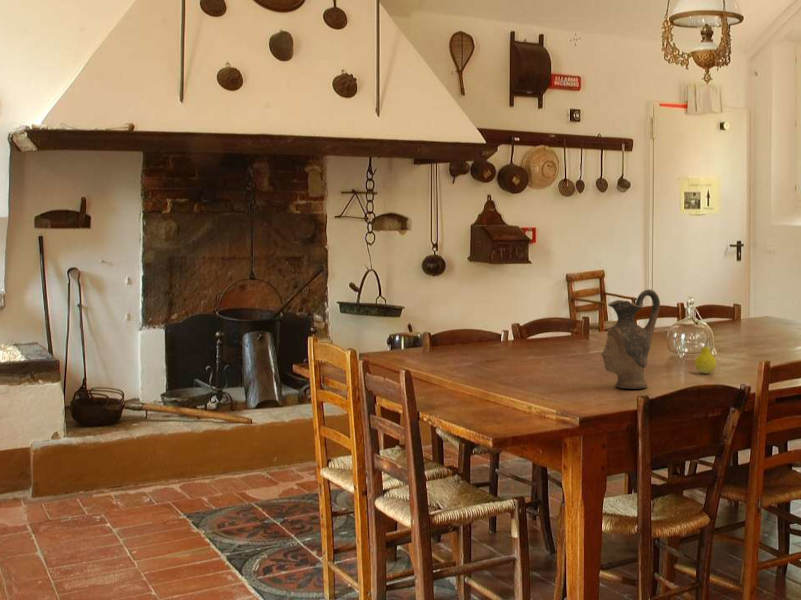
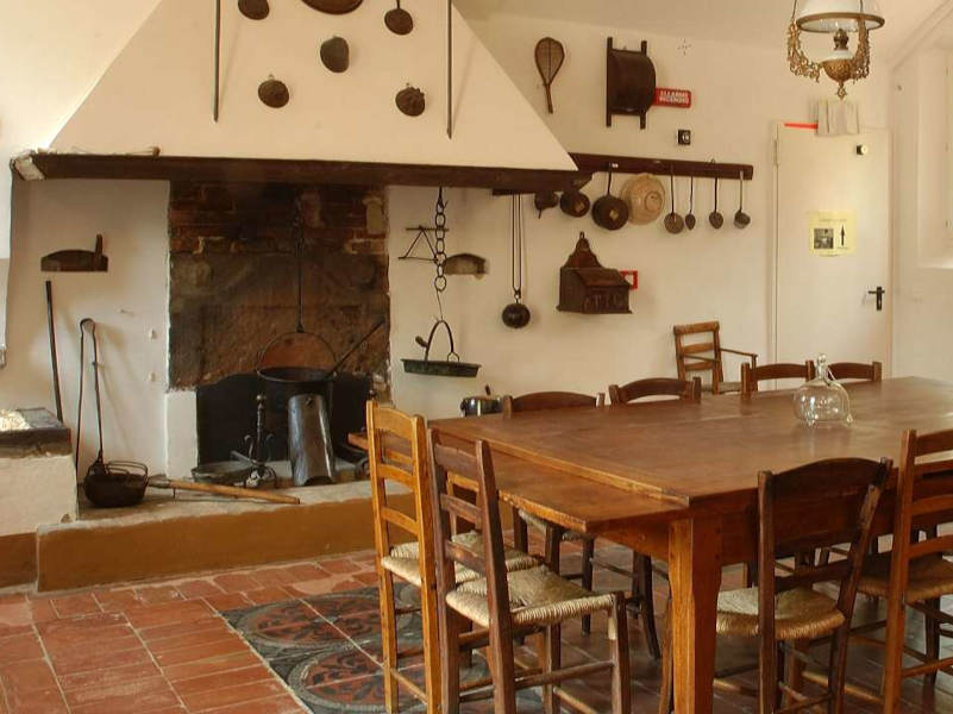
- ceramic pitcher [601,288,661,389]
- fruit [694,338,717,374]
